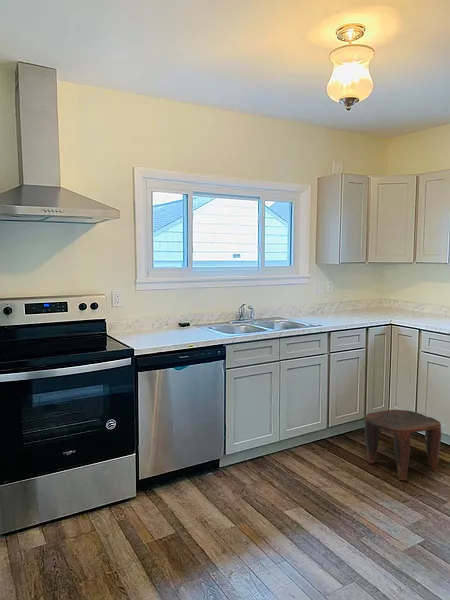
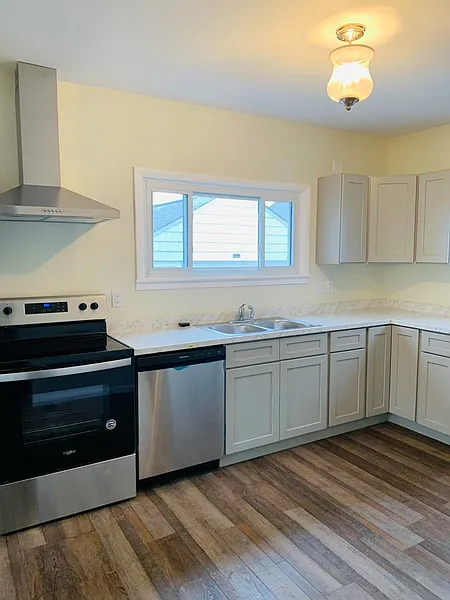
- stool [364,409,442,481]
